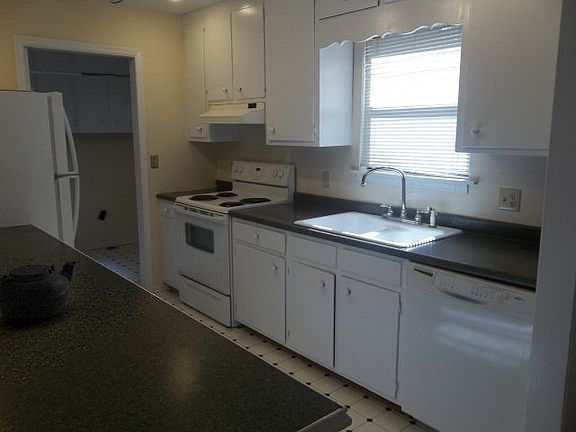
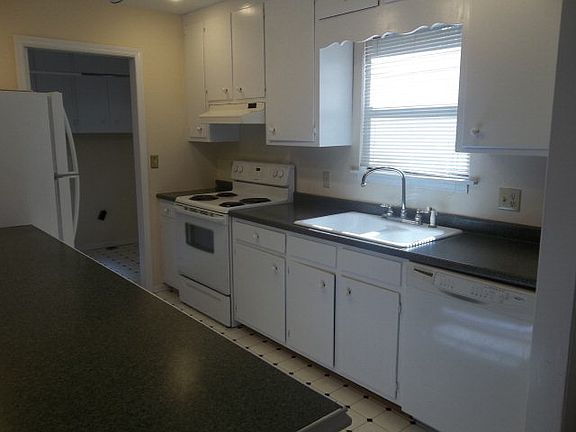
- teapot [0,260,78,323]
